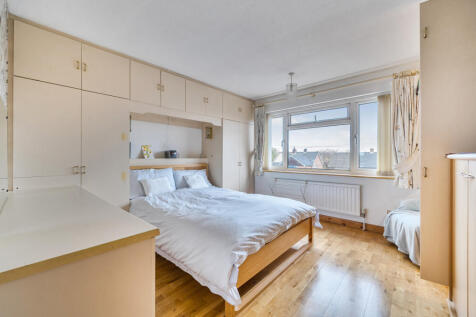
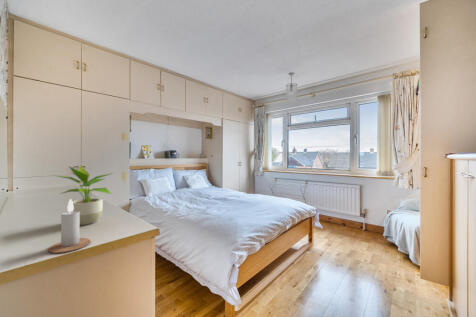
+ candle [47,198,92,254]
+ potted plant [51,165,114,226]
